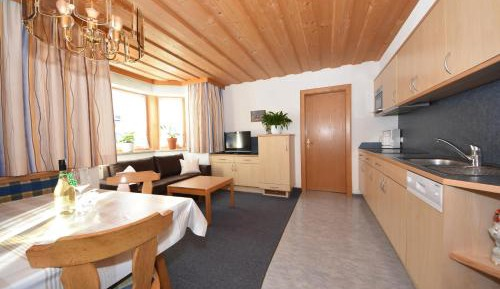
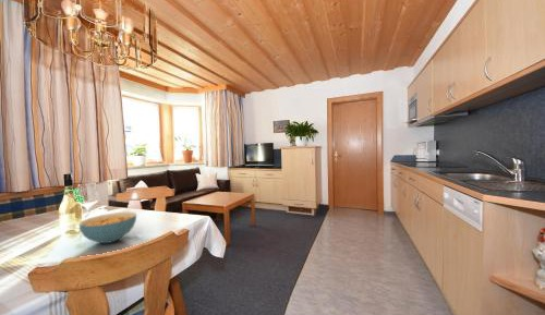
+ cereal bowl [78,211,137,244]
